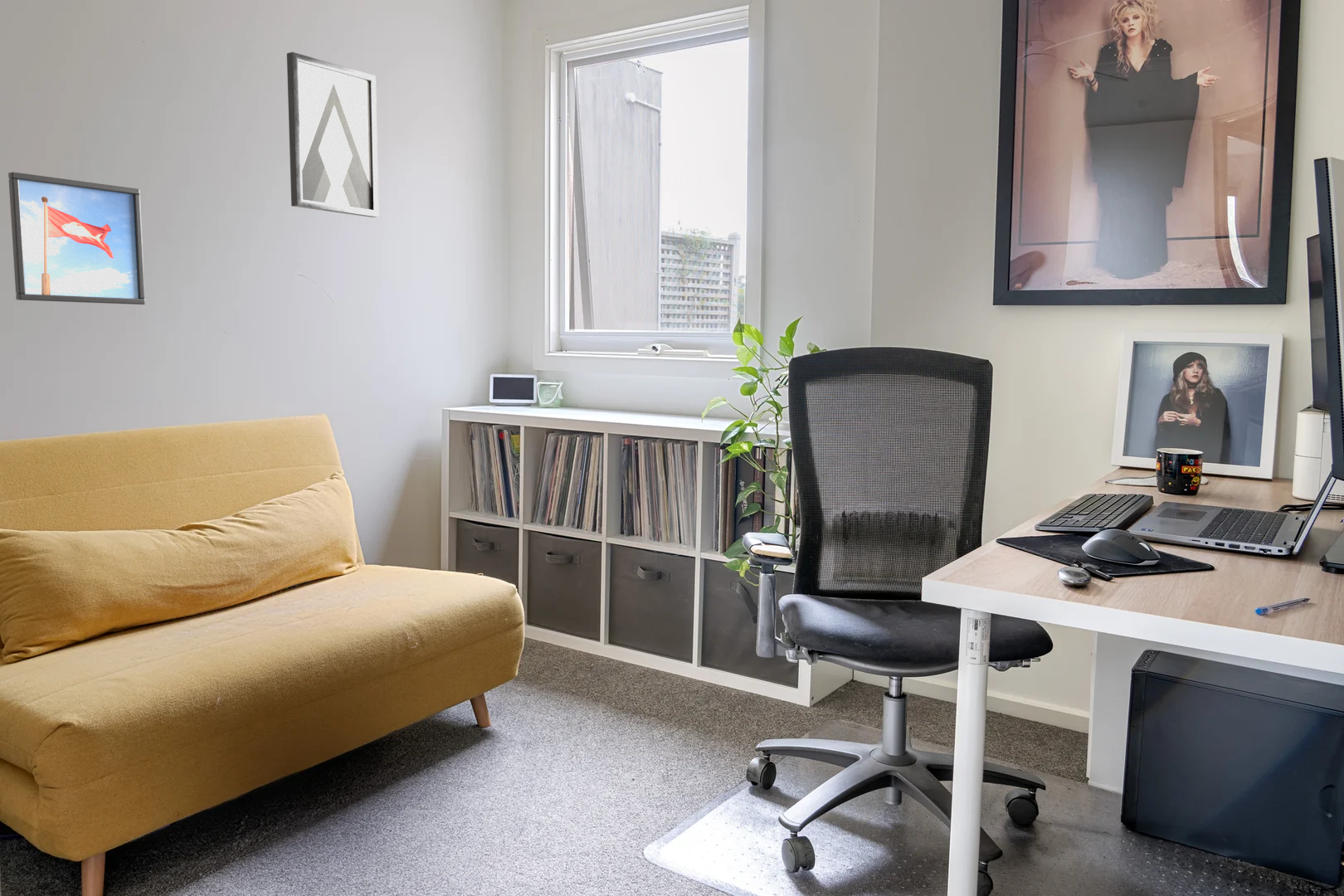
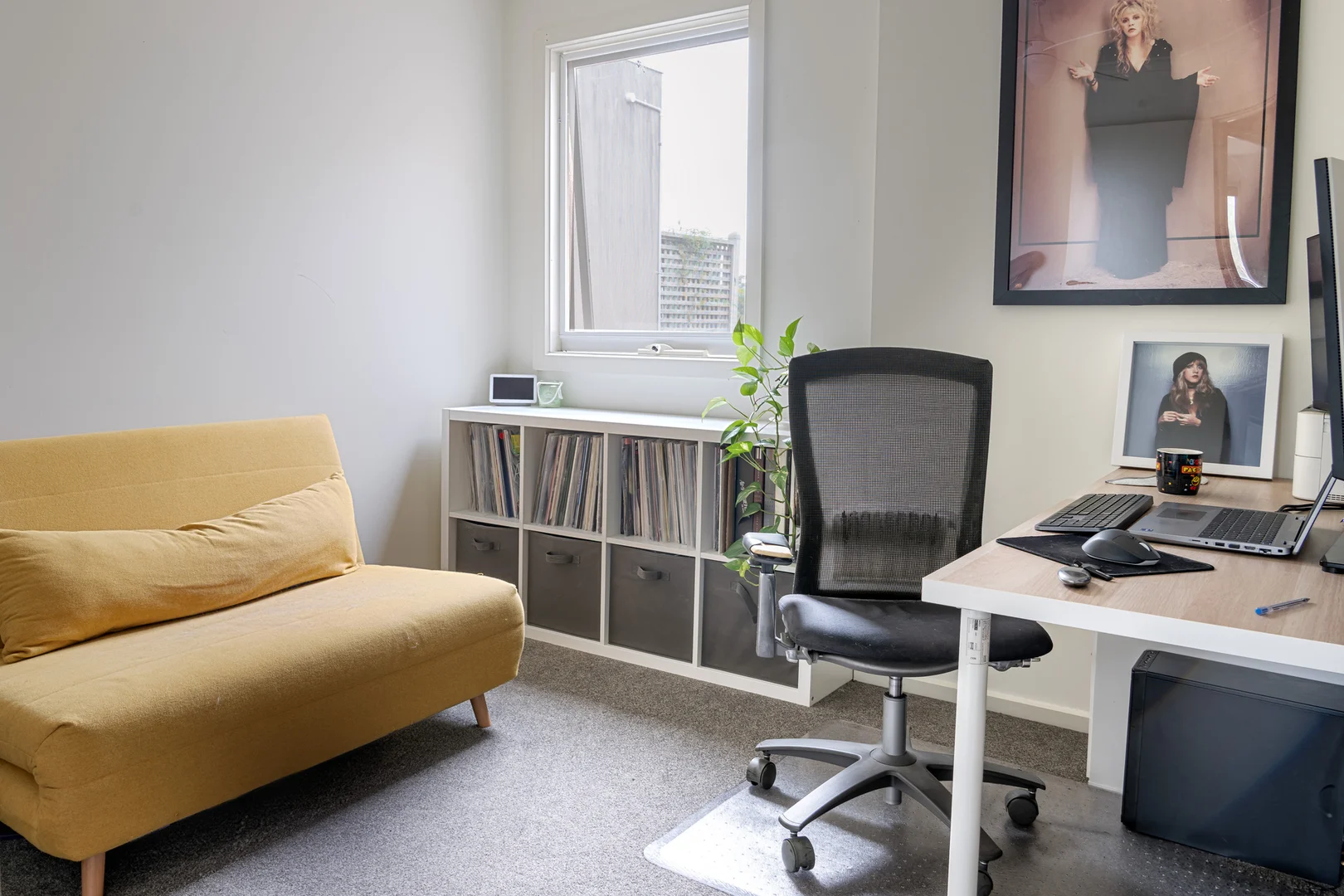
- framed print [7,171,146,305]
- wall art [286,51,379,218]
